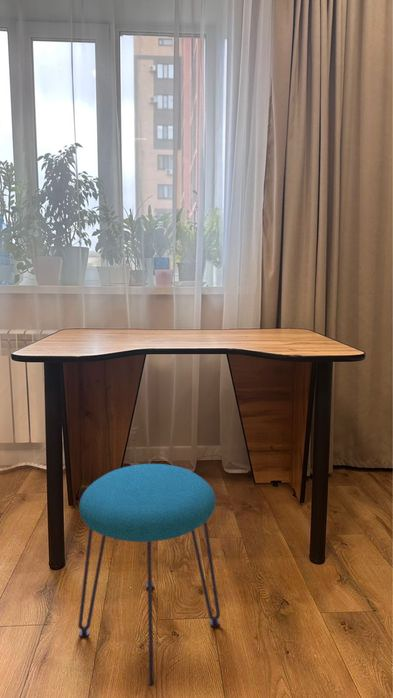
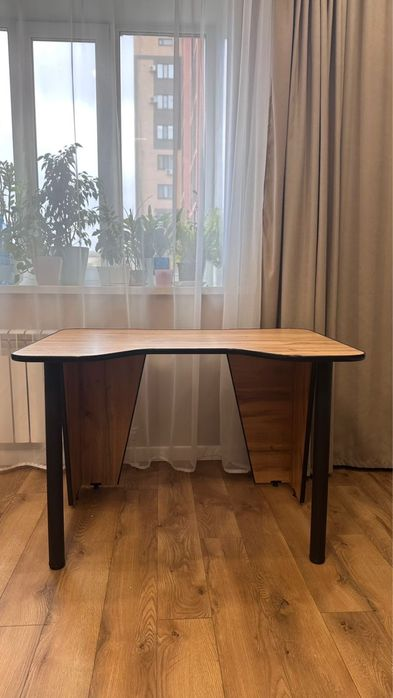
- stool [77,463,221,687]
